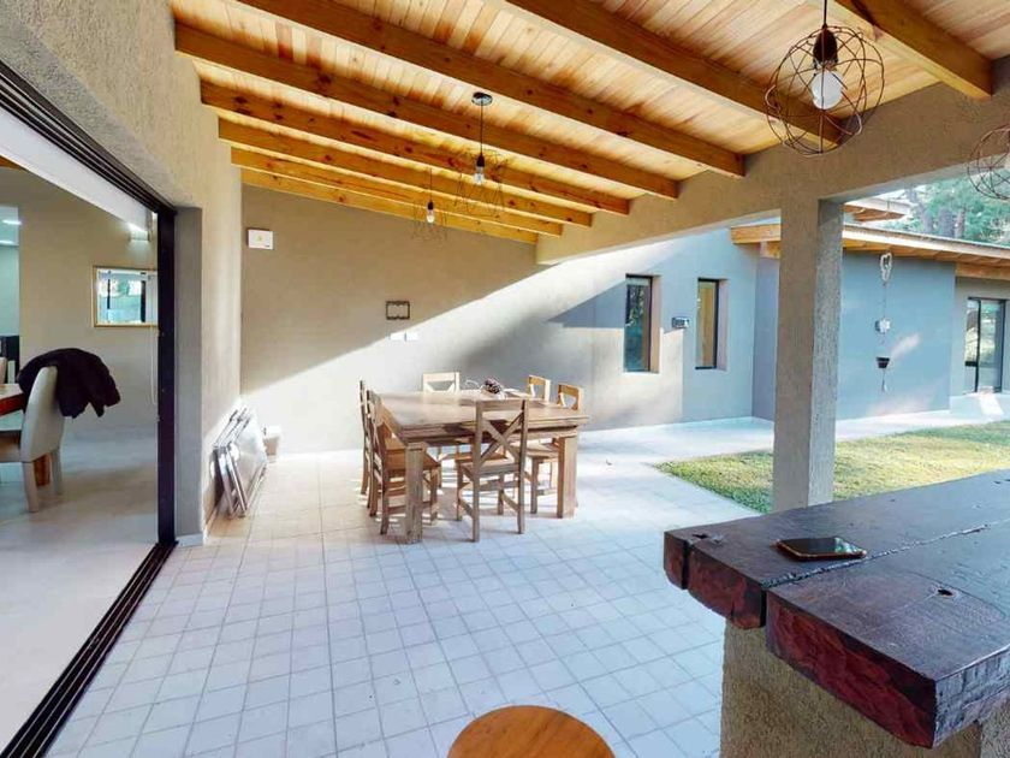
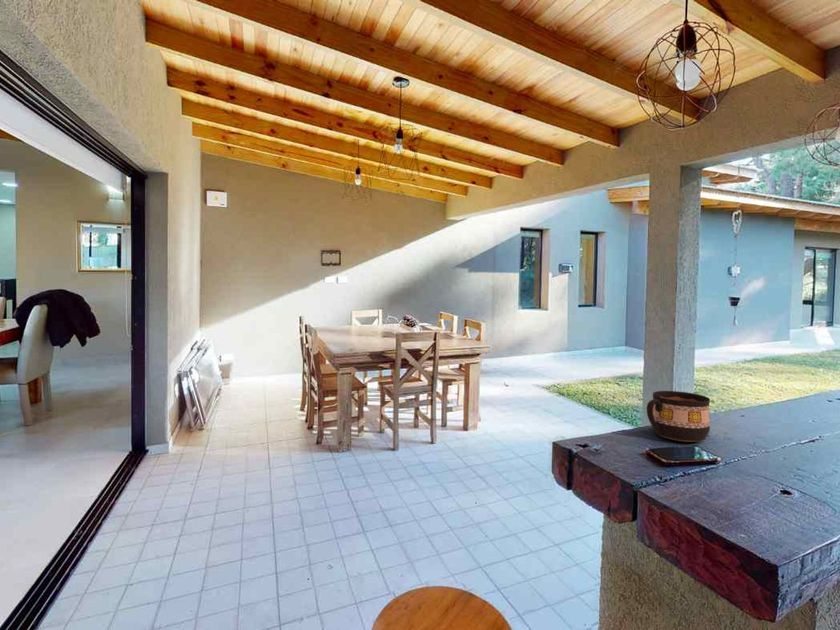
+ cup [646,390,711,443]
